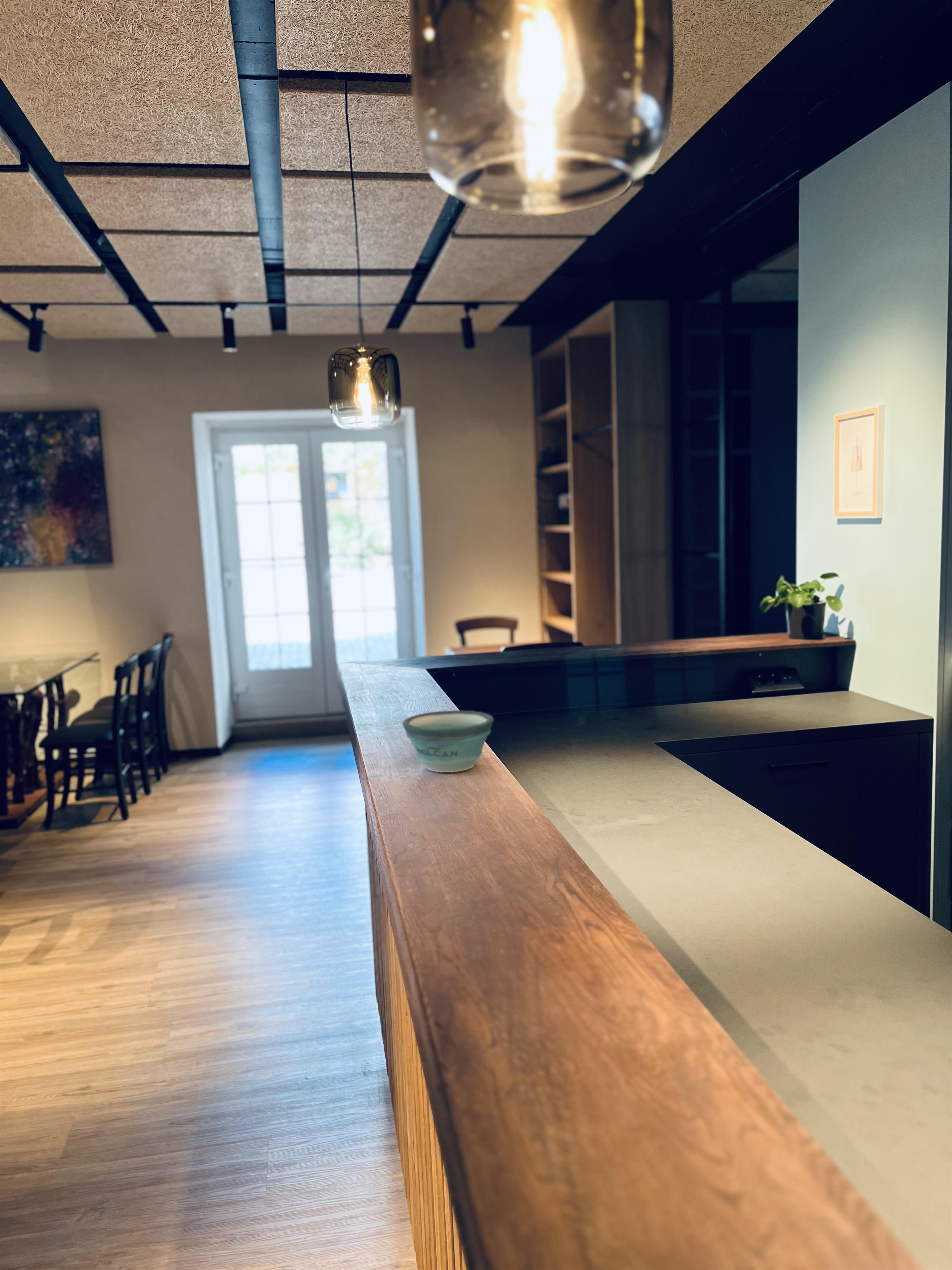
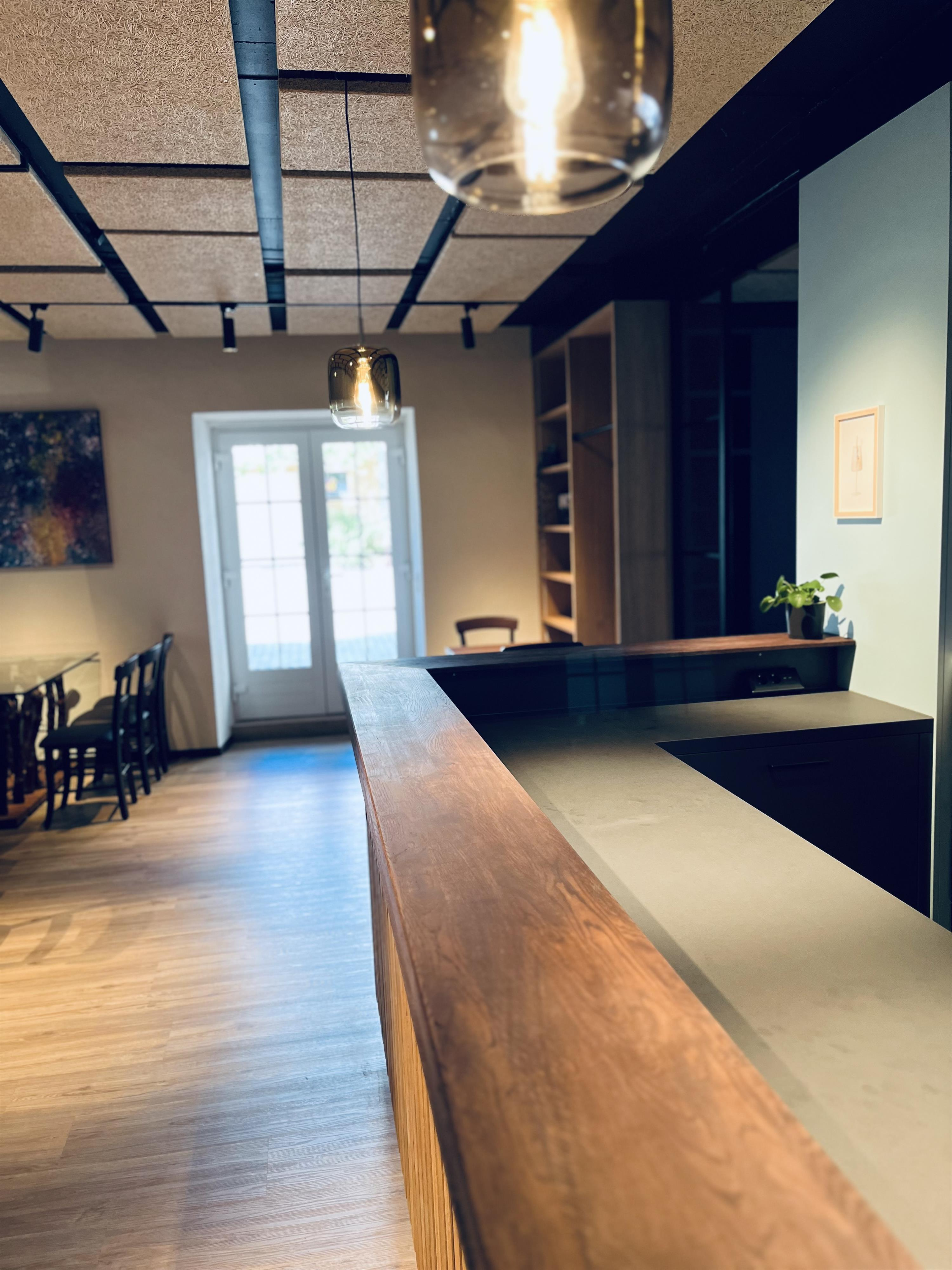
- bowl [402,710,494,773]
